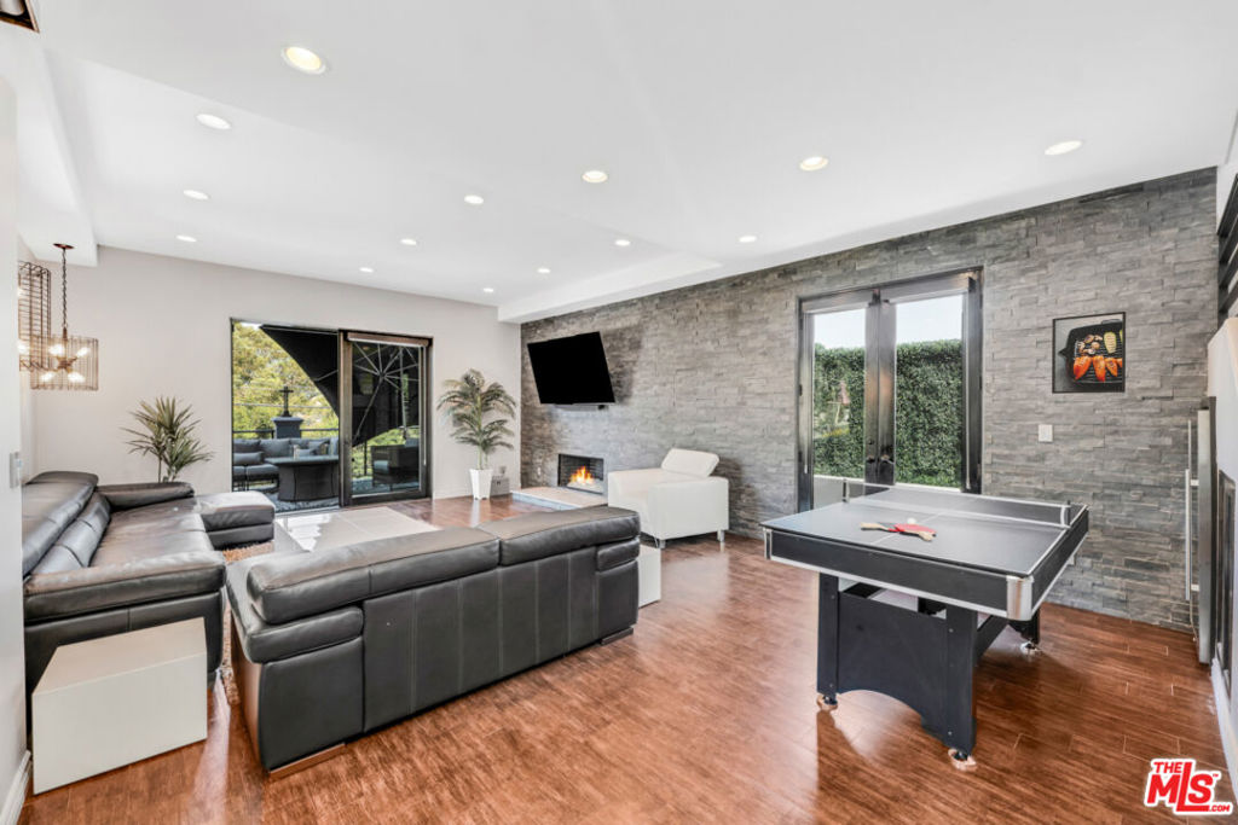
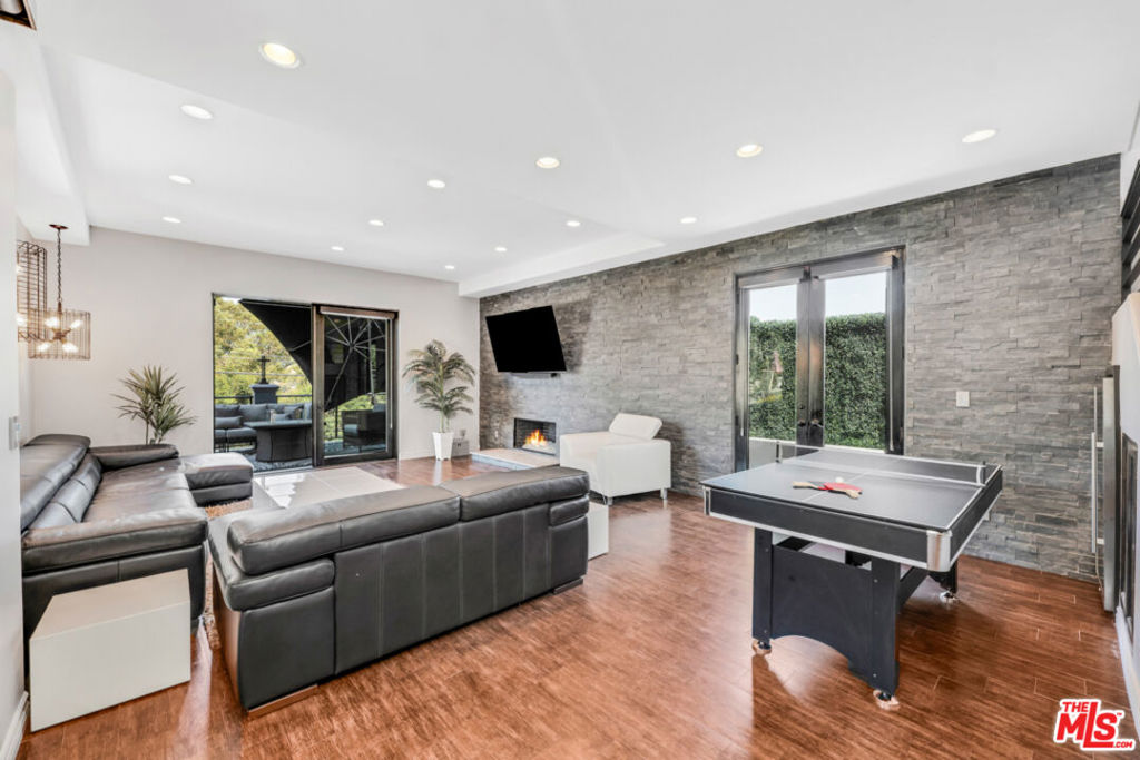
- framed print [1051,310,1127,395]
